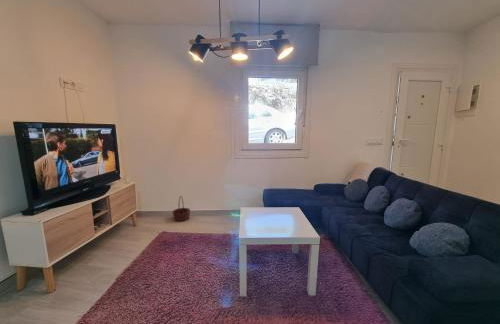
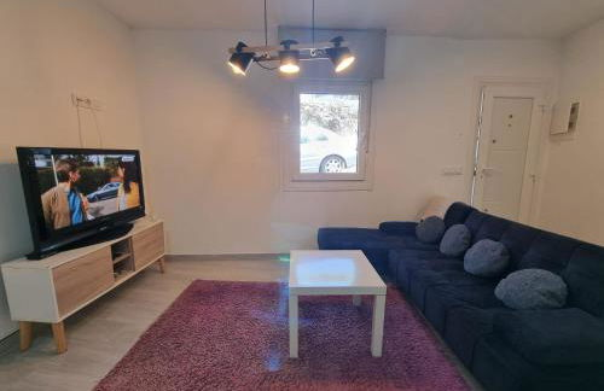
- basket [171,195,191,223]
